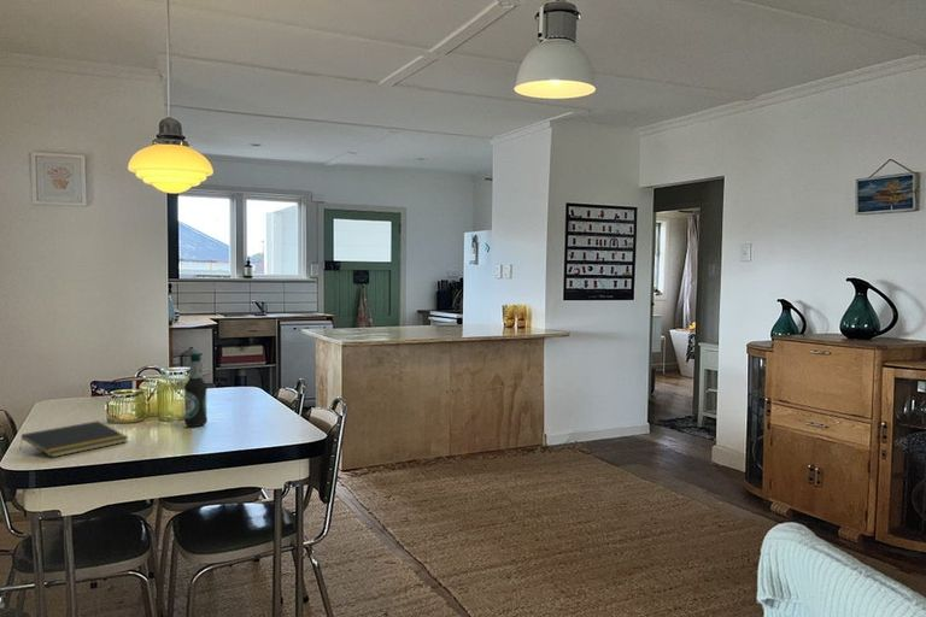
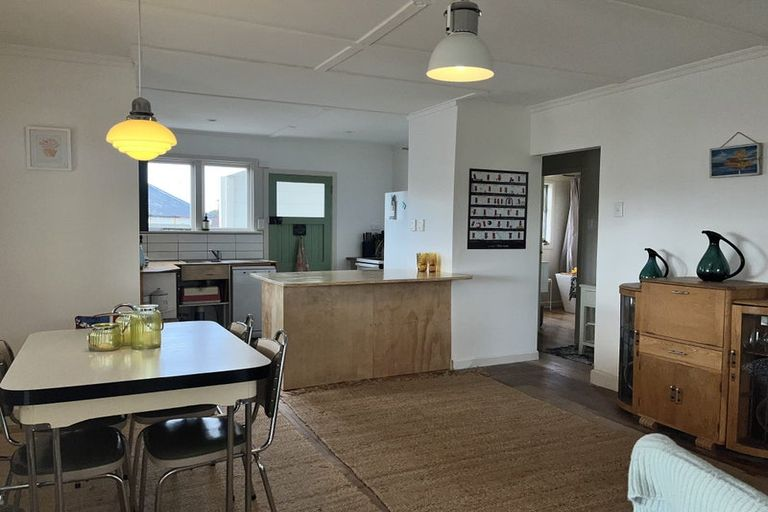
- notepad [18,419,129,459]
- bottle [183,351,209,428]
